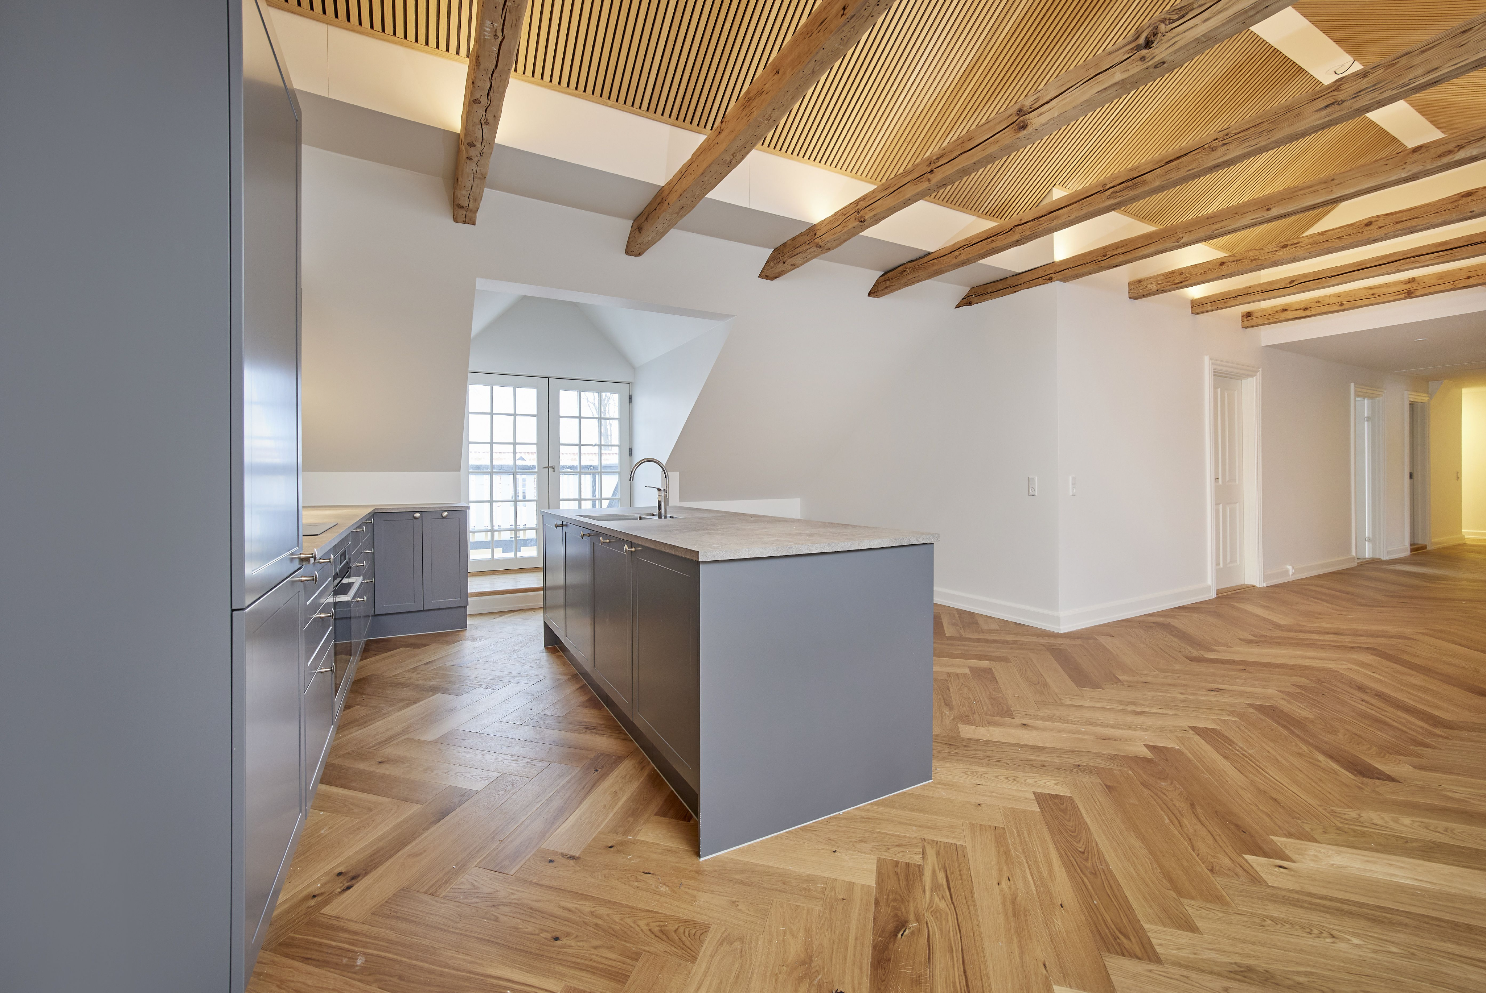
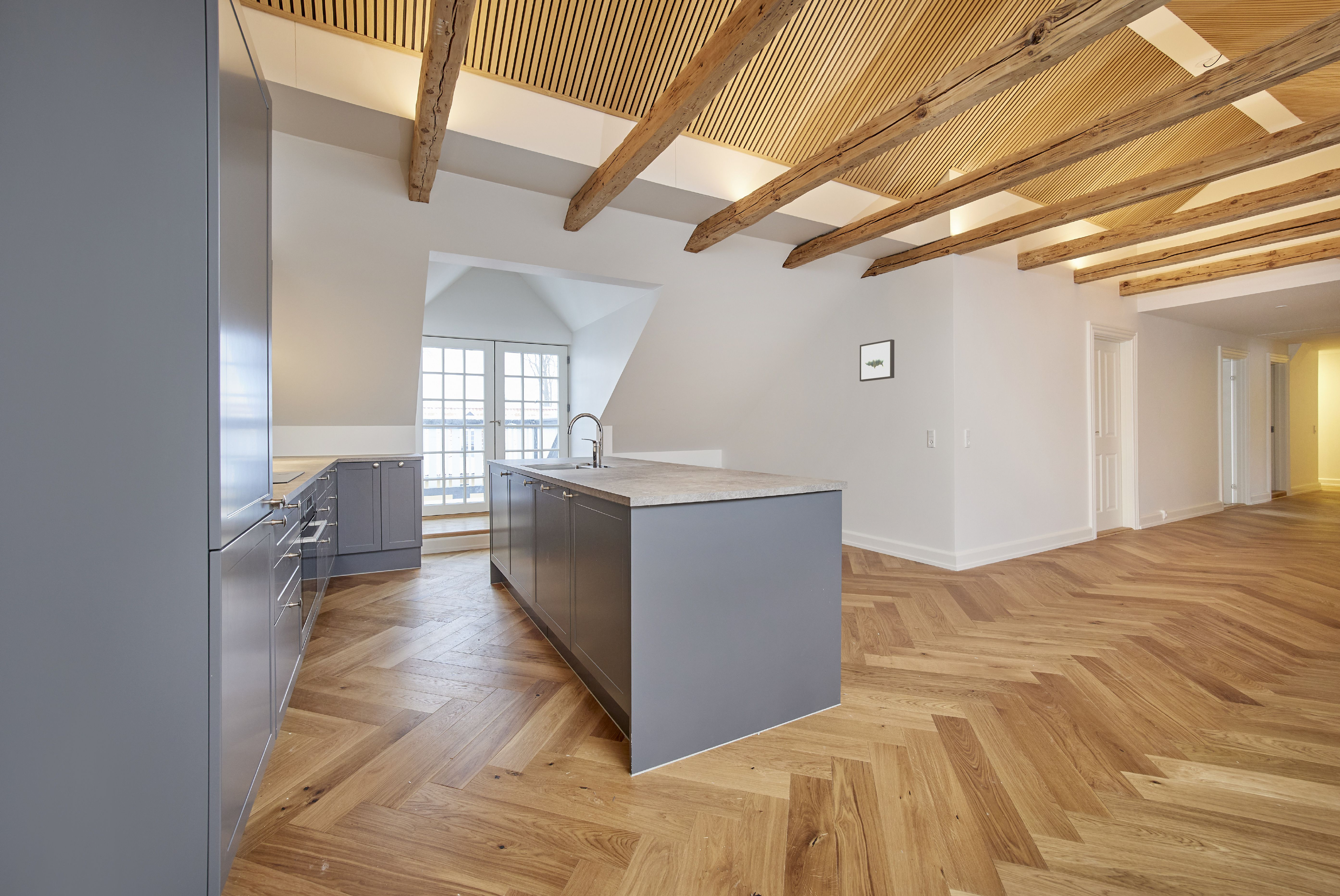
+ wall art [859,339,895,382]
